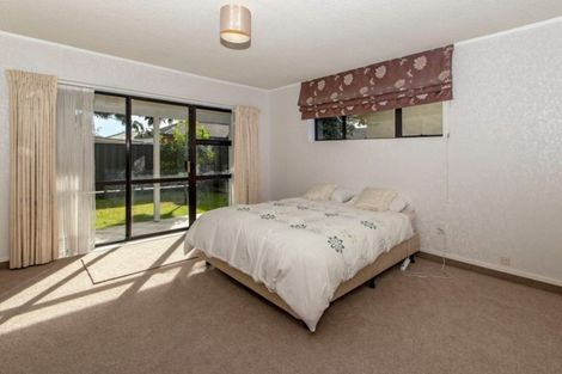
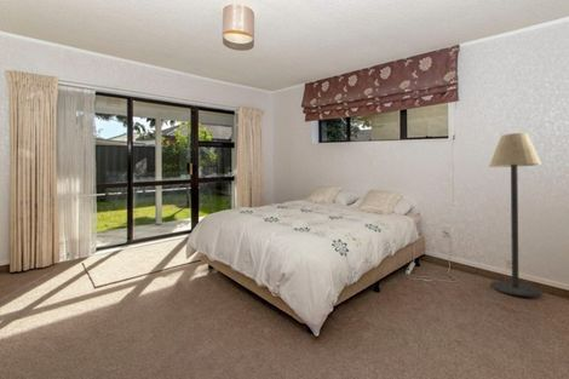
+ floor lamp [488,132,542,298]
